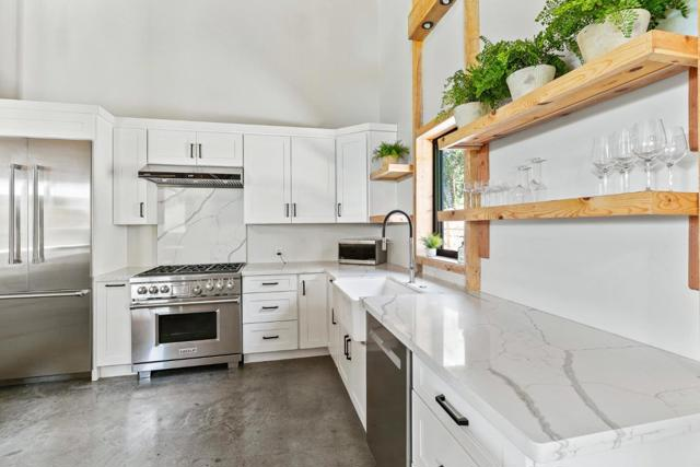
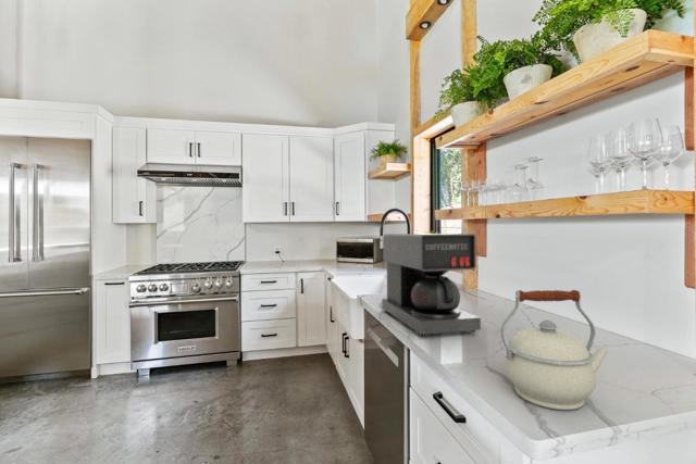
+ kettle [499,289,609,411]
+ coffee maker [381,233,482,337]
